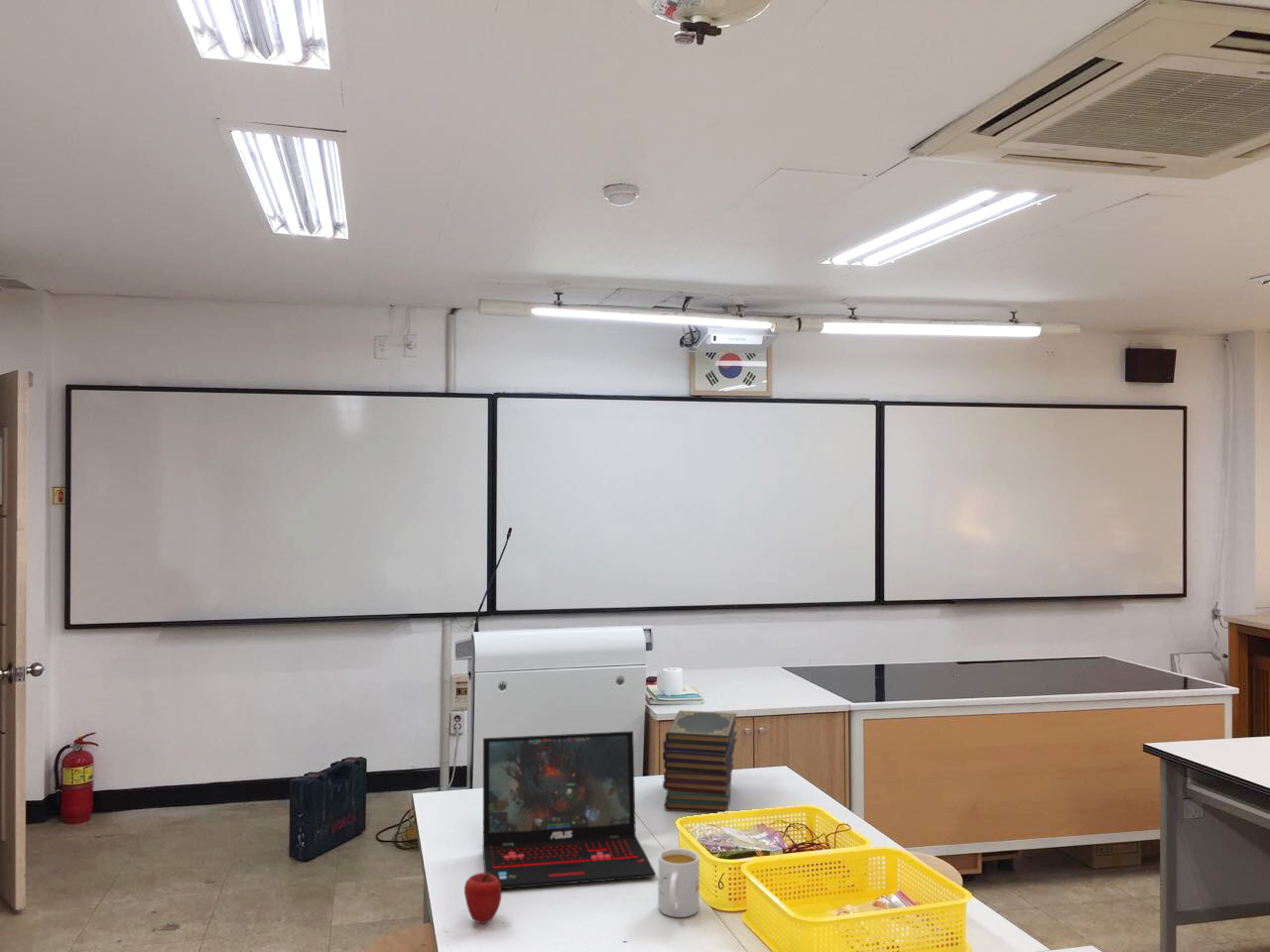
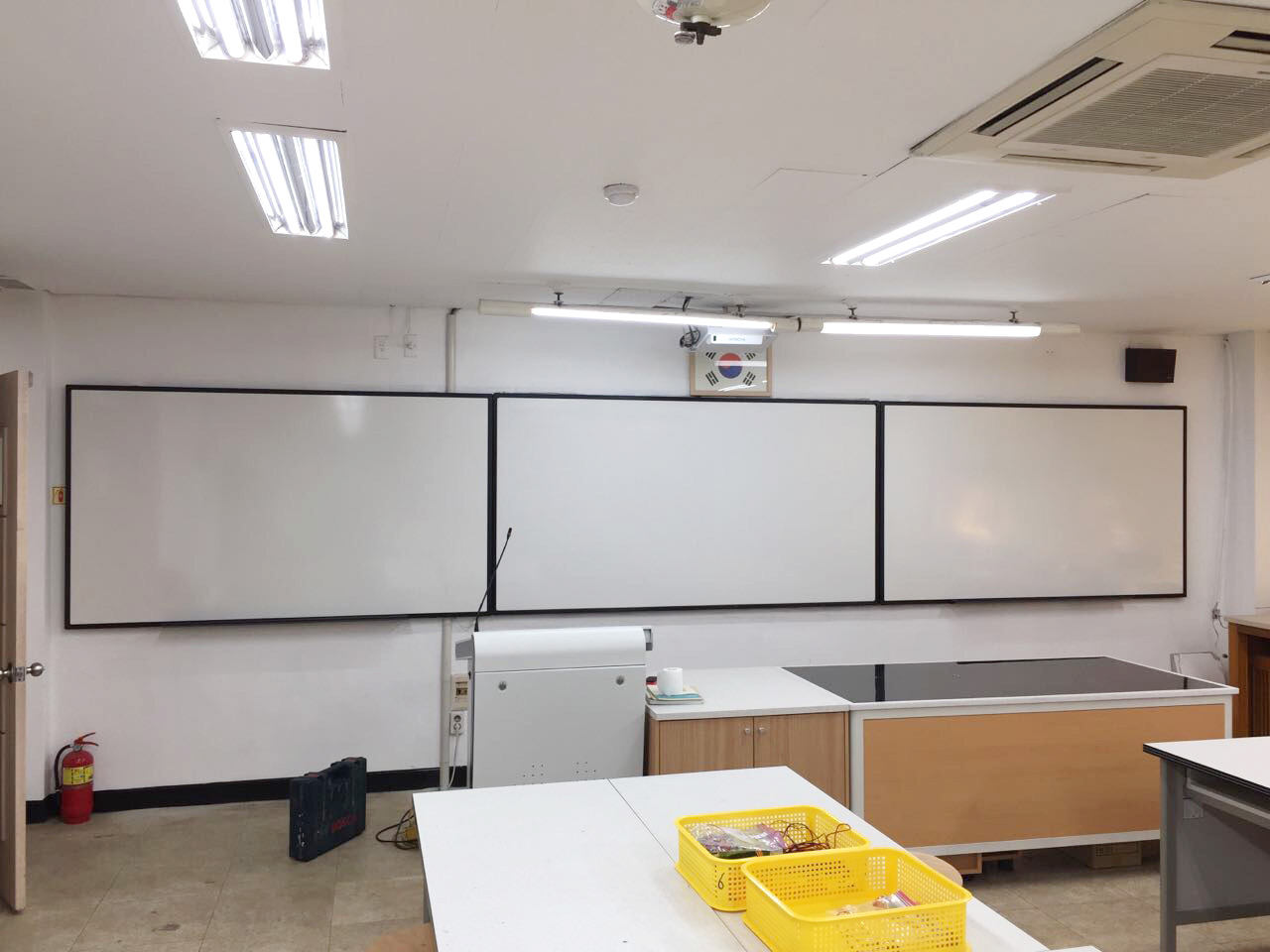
- laptop [482,730,657,890]
- book stack [662,709,738,814]
- mug [657,847,700,918]
- apple [463,872,502,925]
